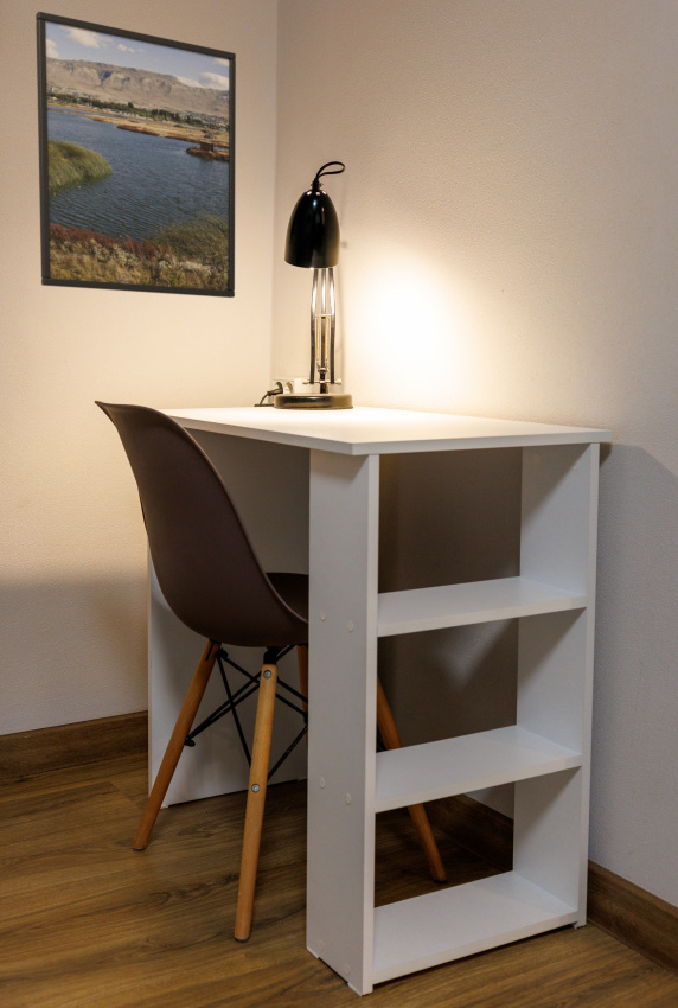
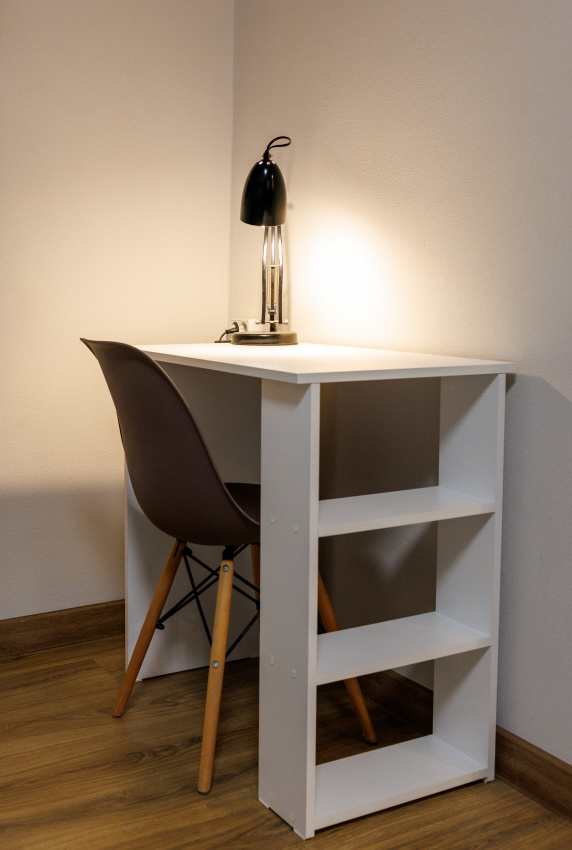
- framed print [34,11,237,299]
